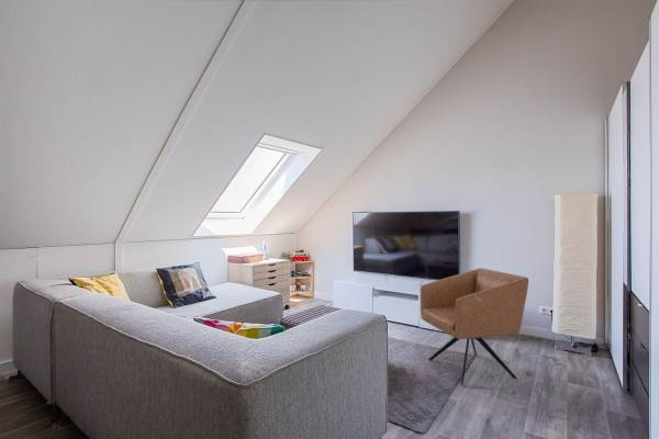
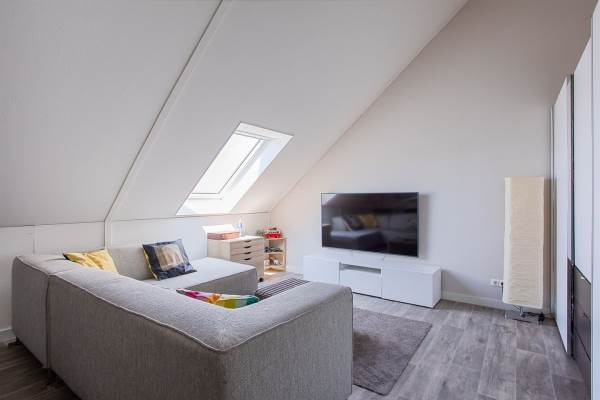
- chair [420,267,529,386]
